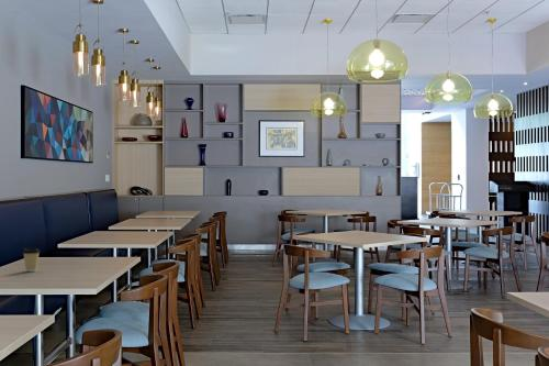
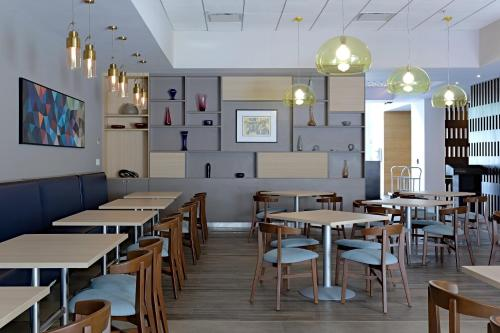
- coffee cup [22,247,42,273]
